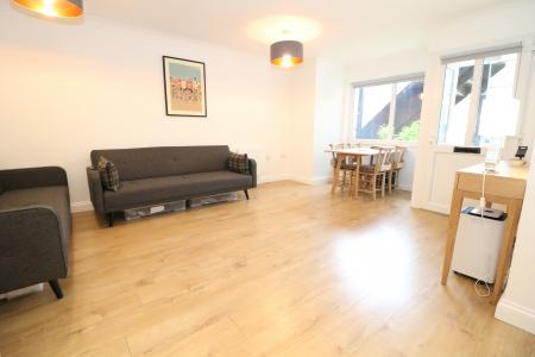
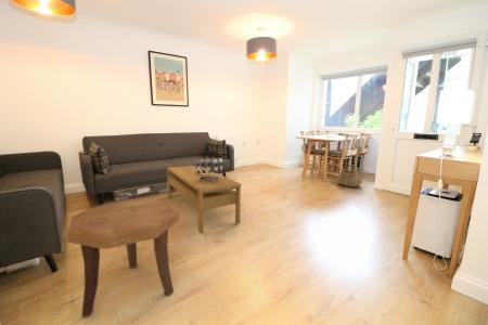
+ coffee table [166,165,242,233]
+ decorative sphere [193,151,224,182]
+ basket [337,164,362,188]
+ side table [66,197,179,317]
